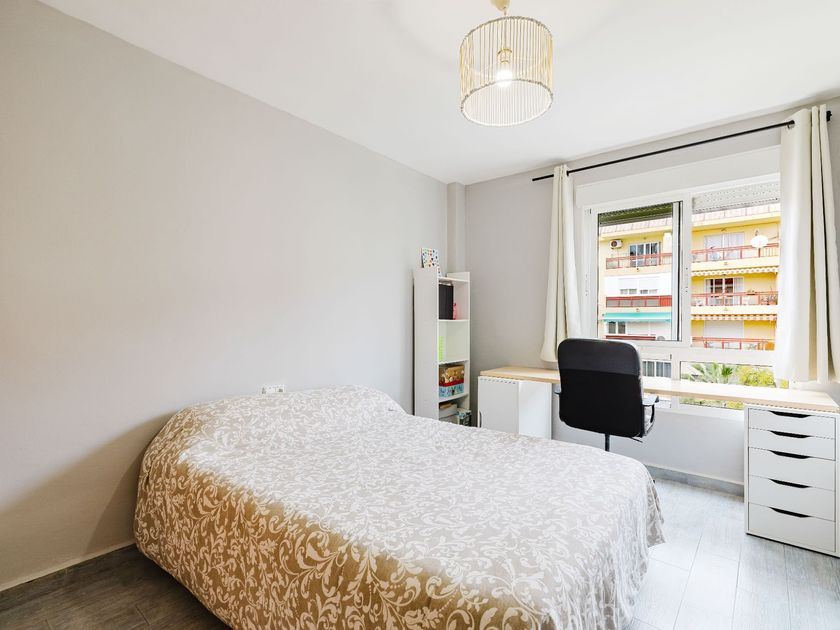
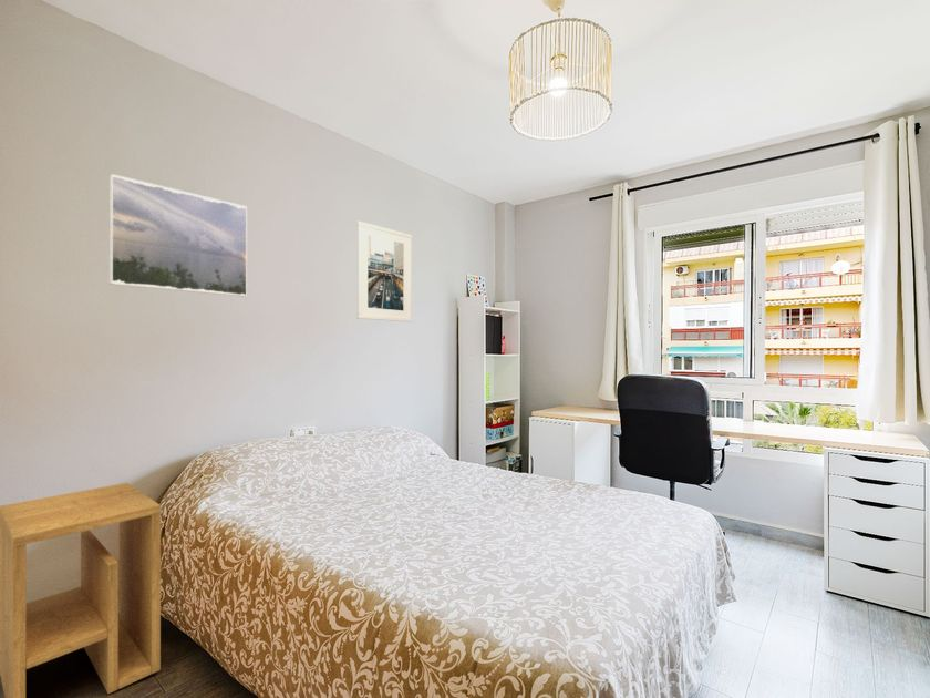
+ side table [0,482,162,698]
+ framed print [108,173,248,298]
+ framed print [355,220,413,324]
